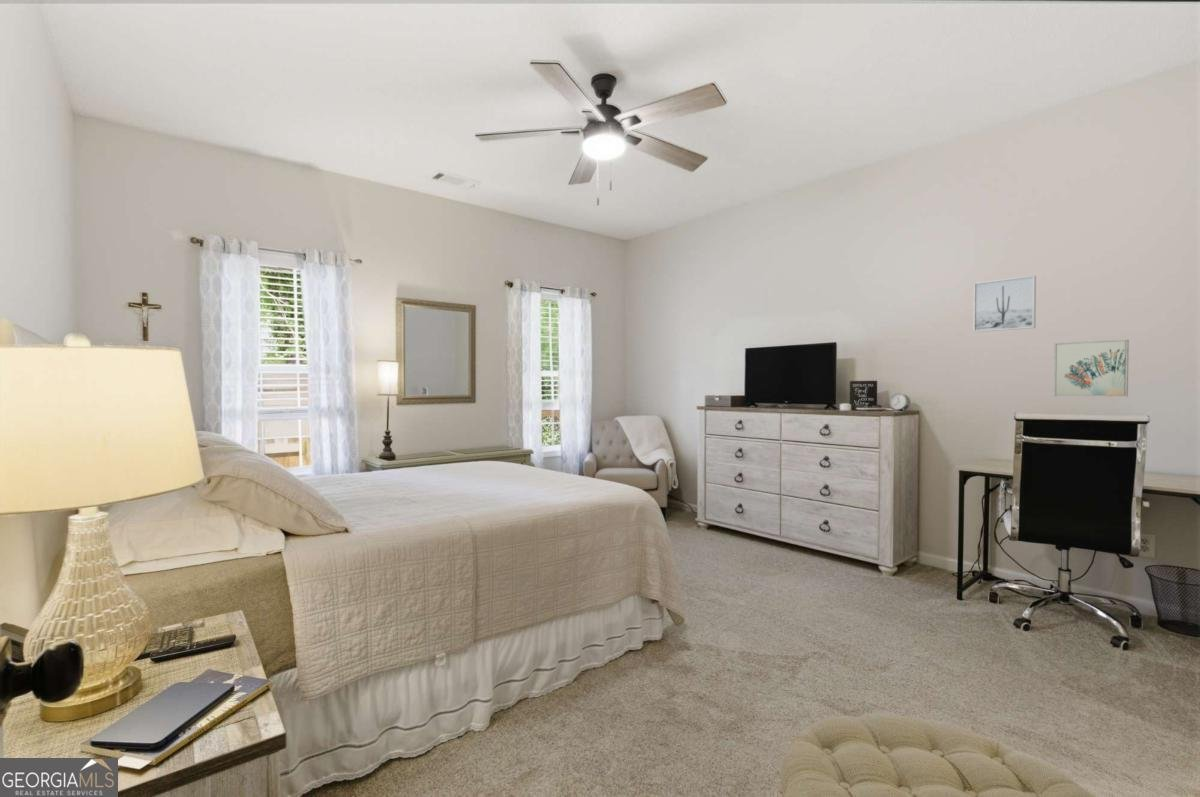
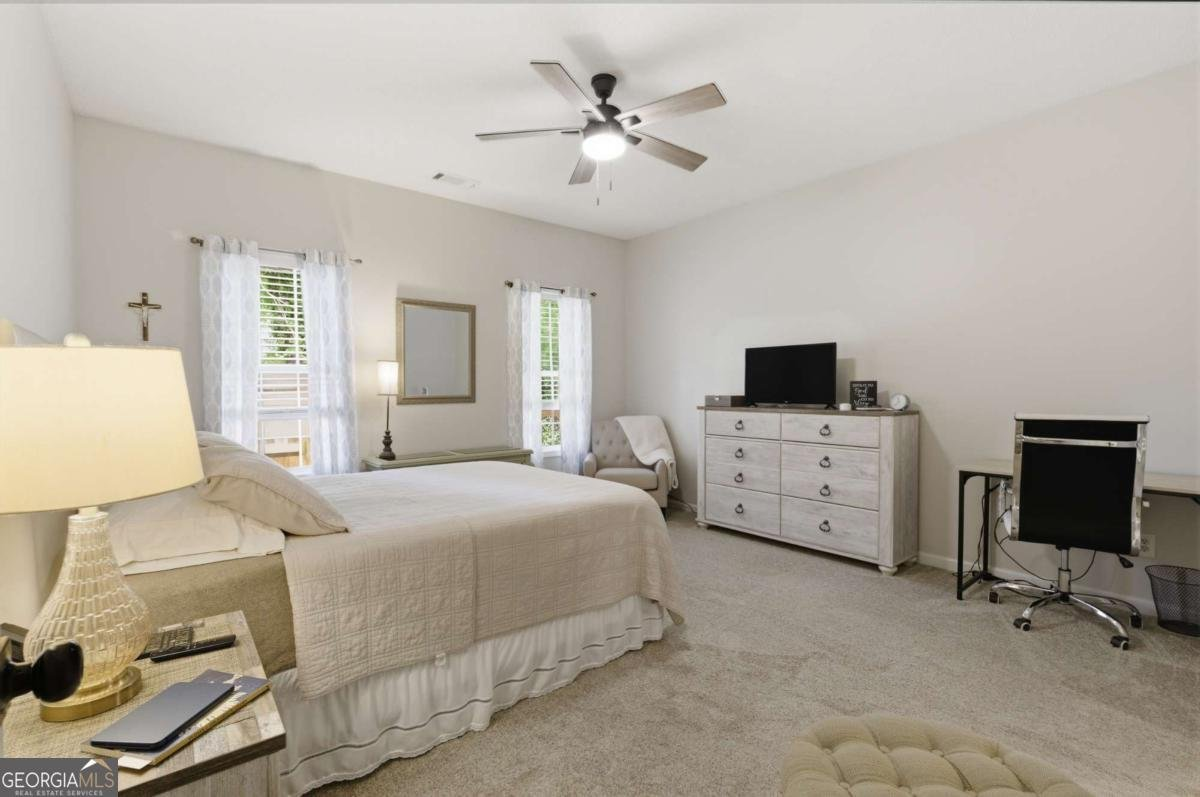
- wall art [972,274,1037,333]
- wall art [1053,339,1130,398]
